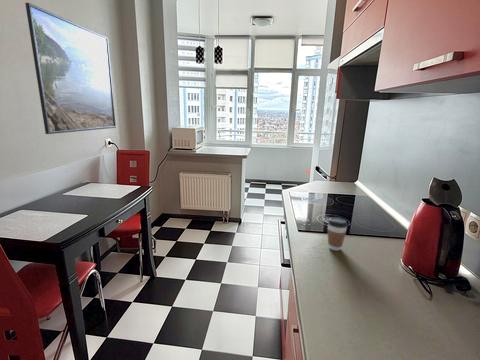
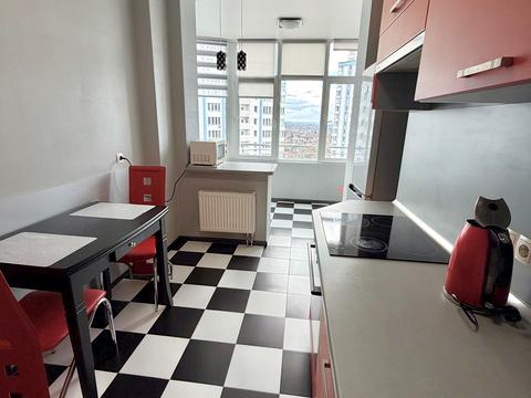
- coffee cup [327,216,349,252]
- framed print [24,2,117,135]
